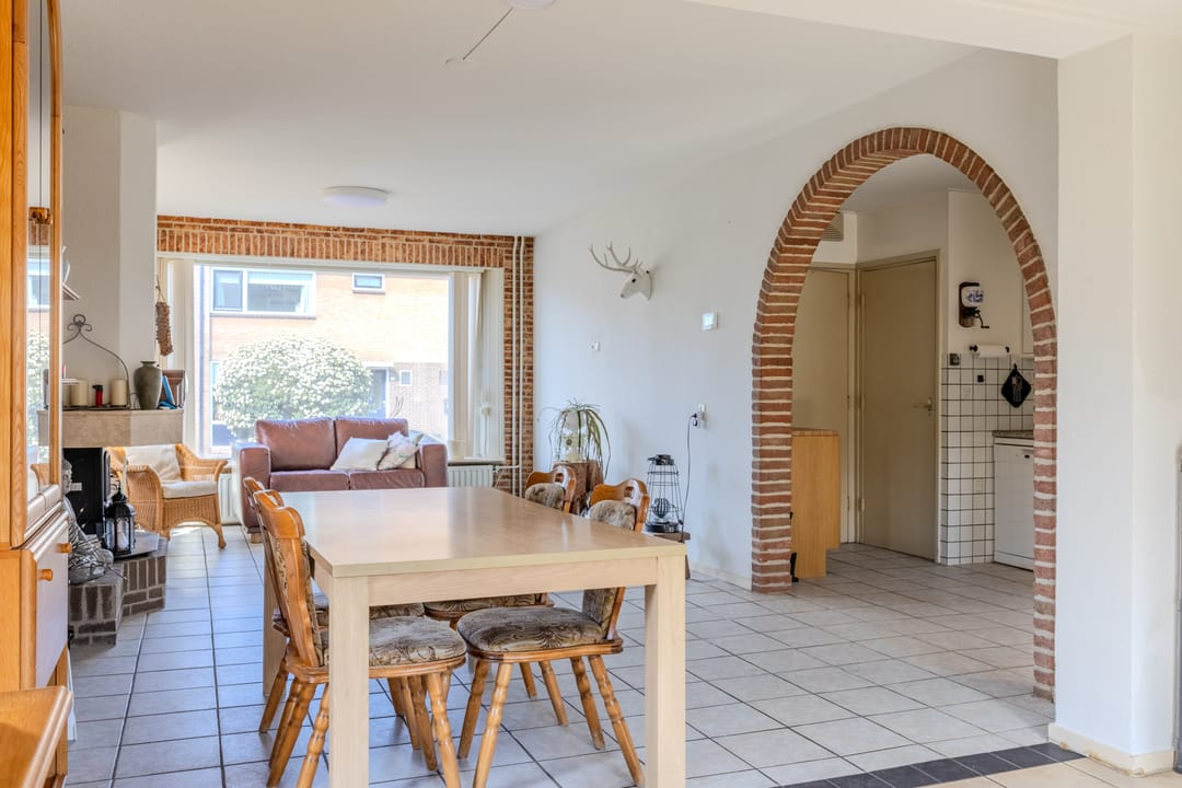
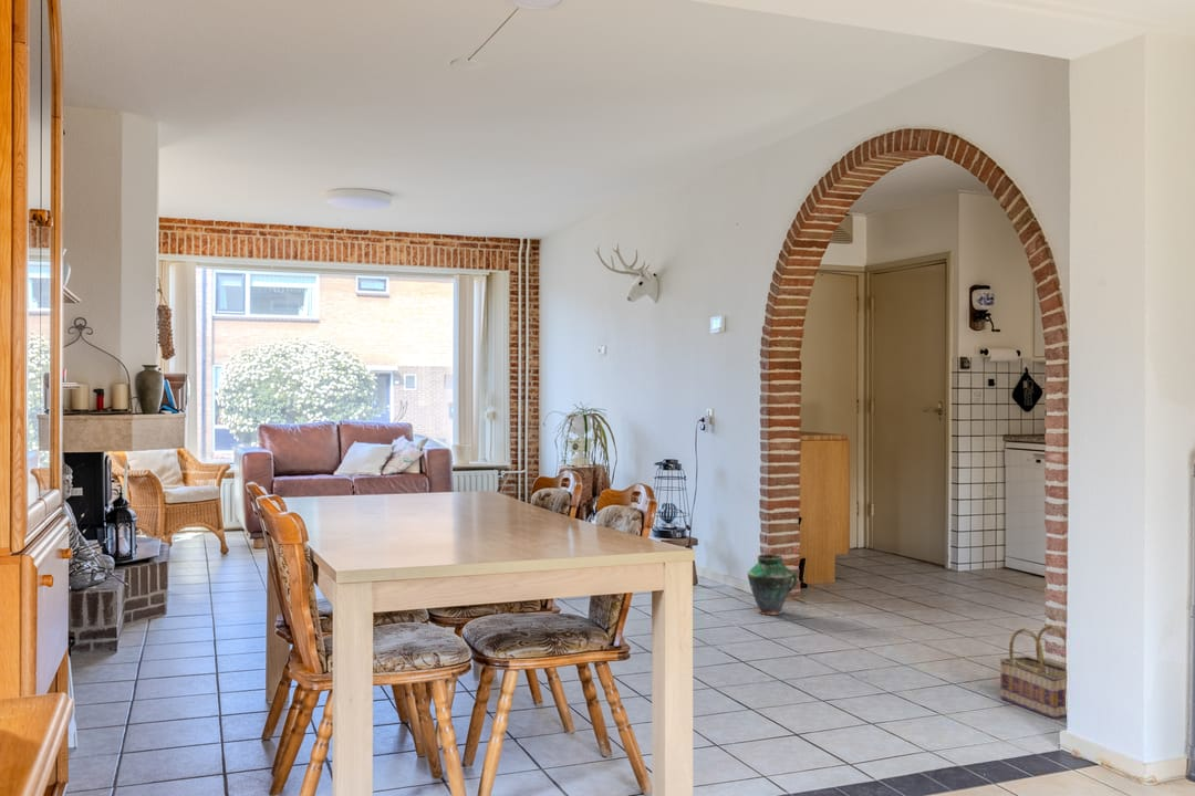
+ vase [747,553,799,616]
+ basket [998,624,1068,720]
